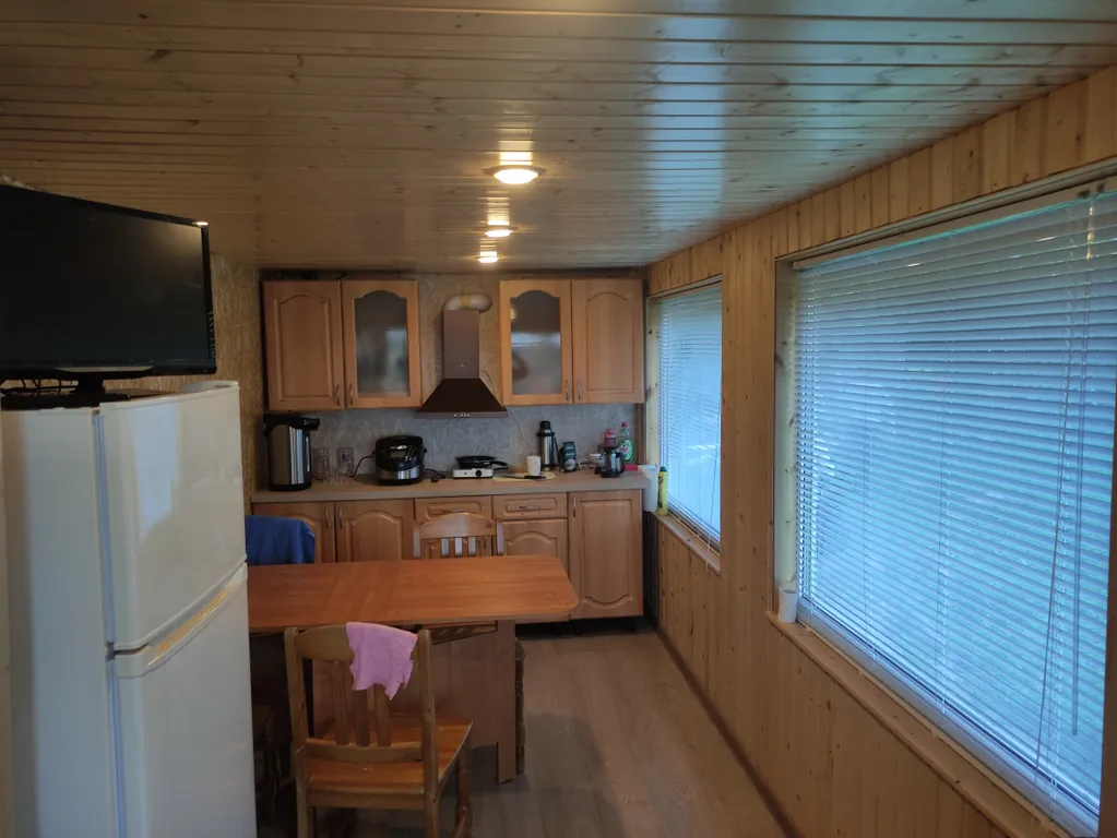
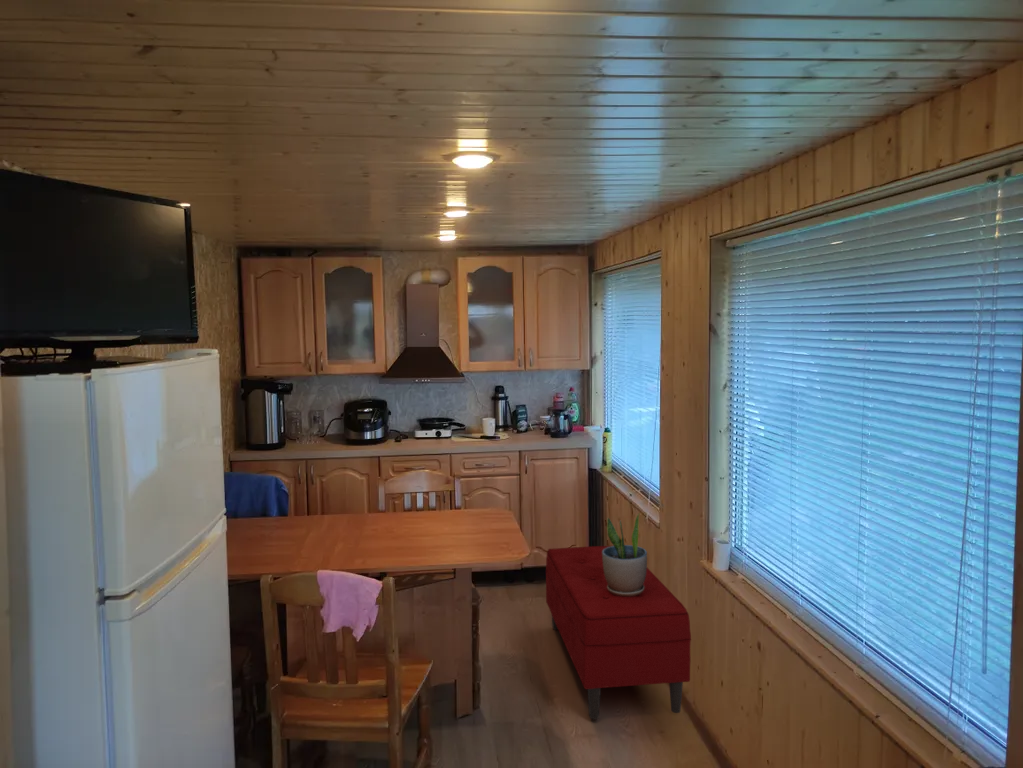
+ potted plant [602,512,648,596]
+ bench [545,545,692,721]
